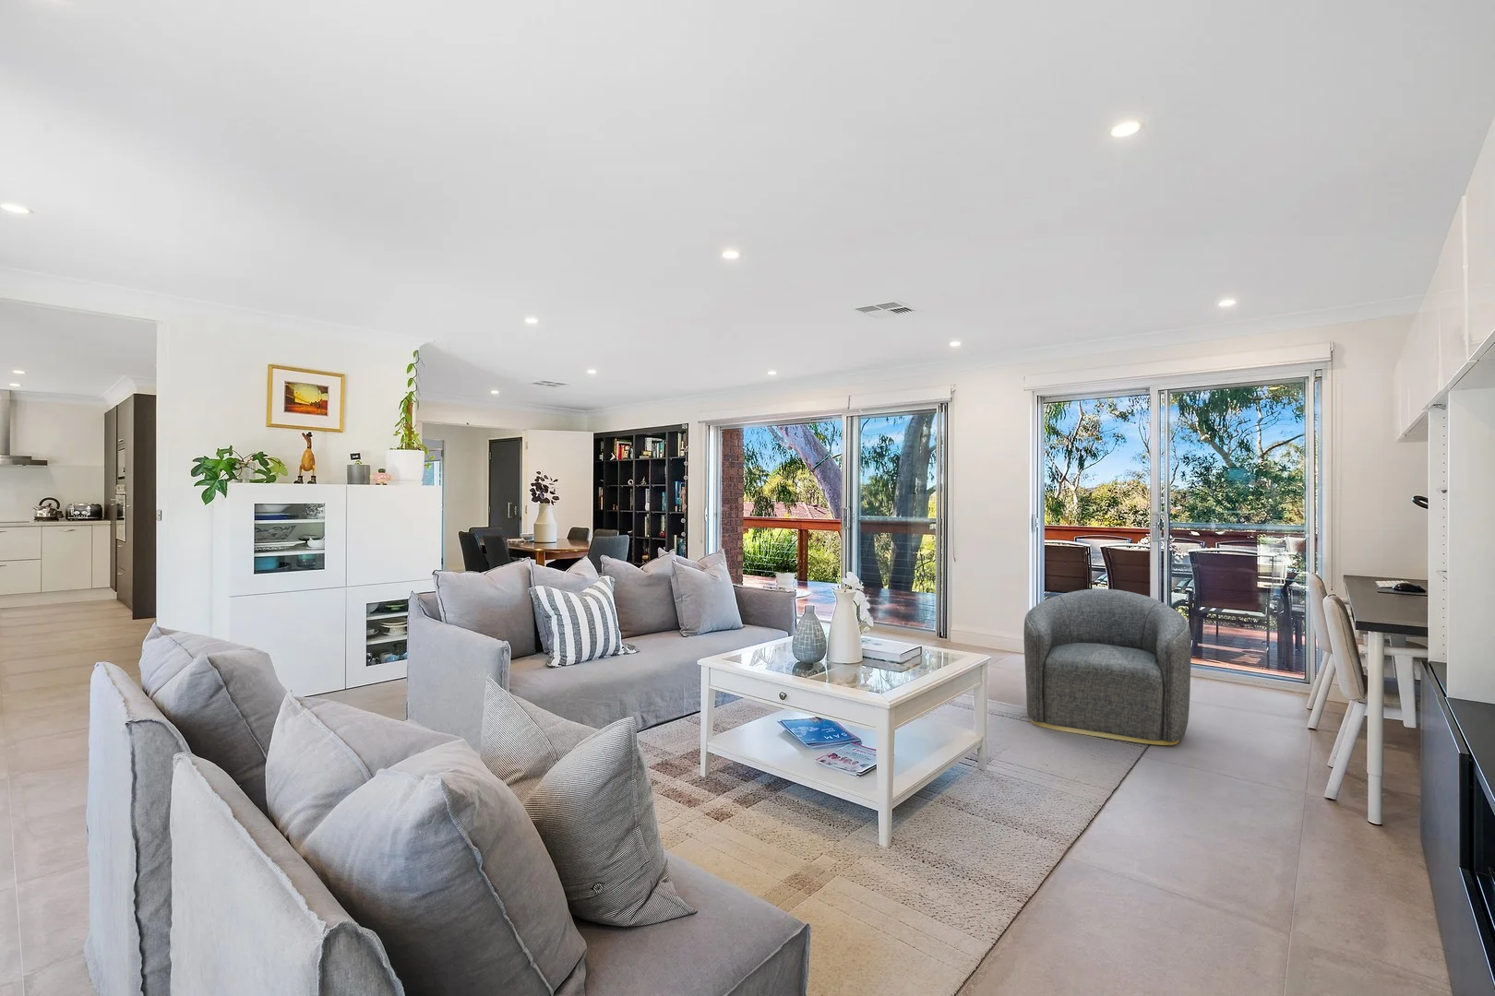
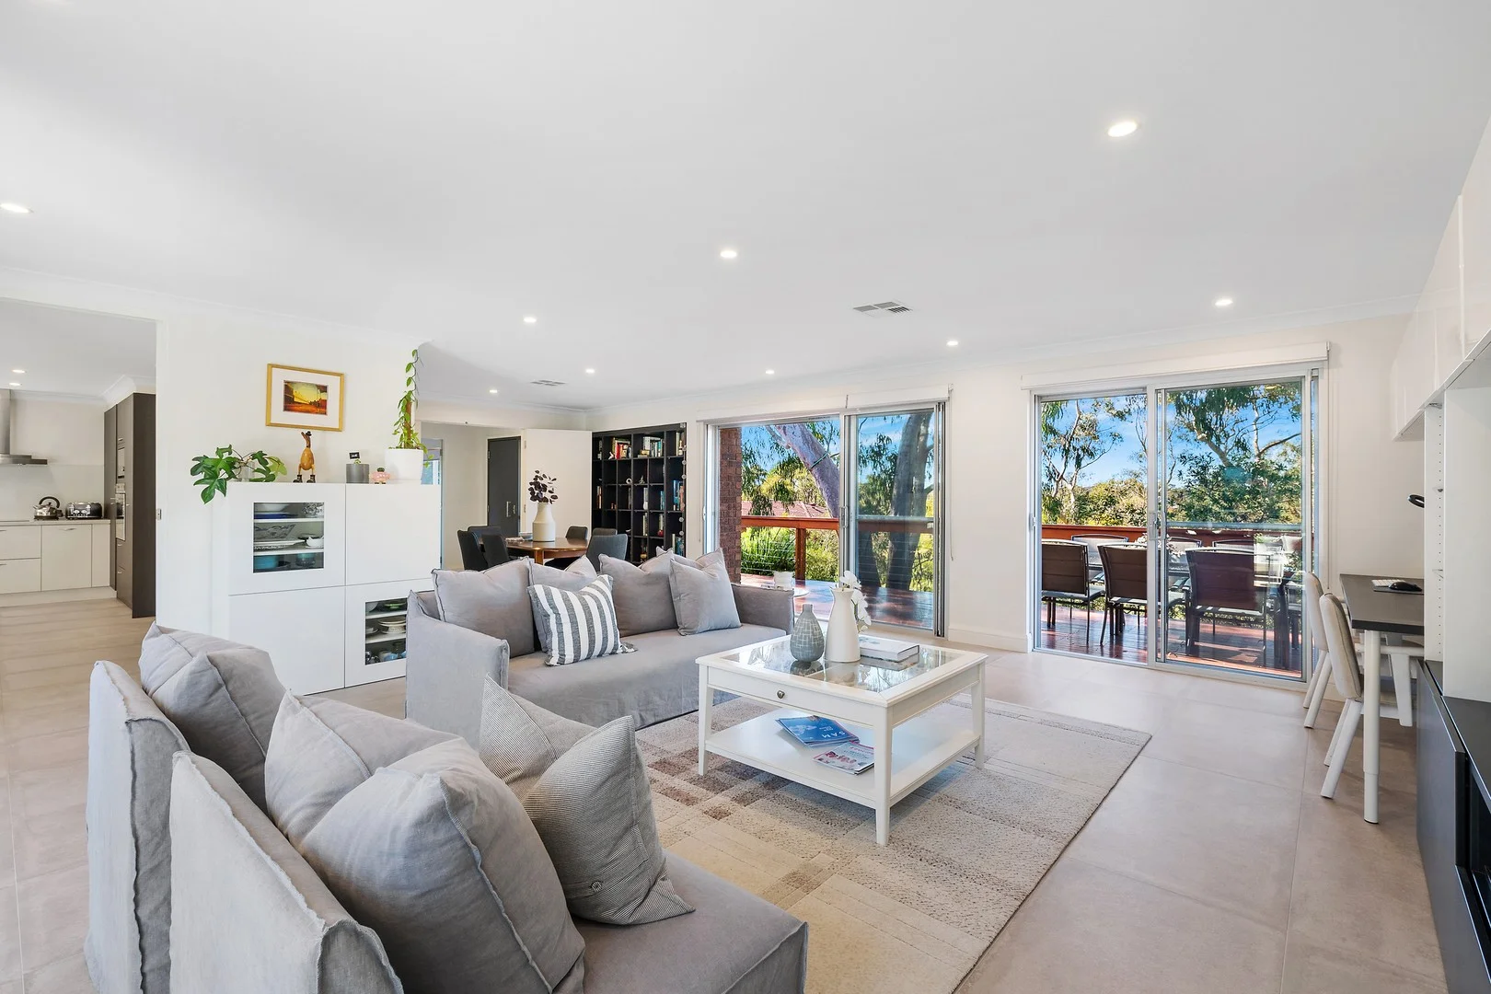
- armchair [1023,588,1192,746]
